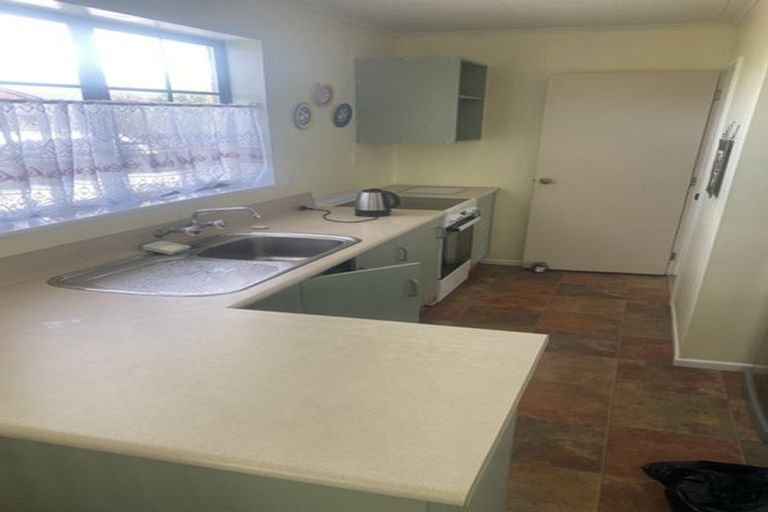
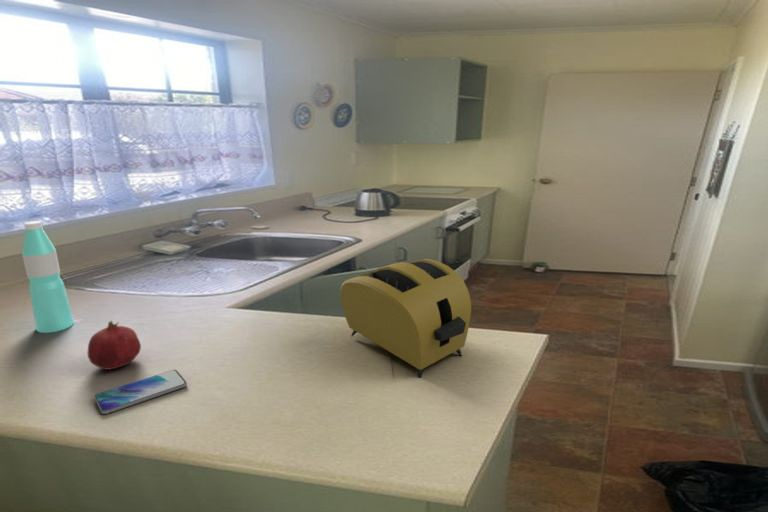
+ smartphone [93,369,188,415]
+ fruit [87,320,142,371]
+ water bottle [21,220,75,334]
+ toaster [339,258,472,379]
